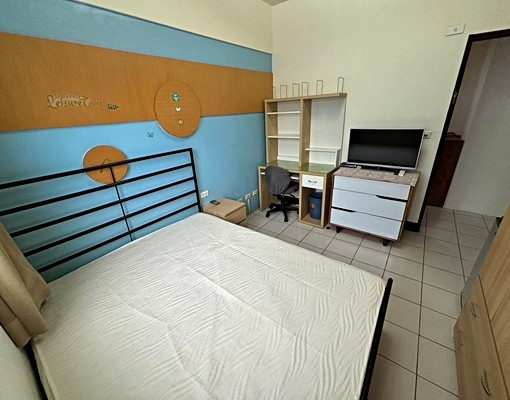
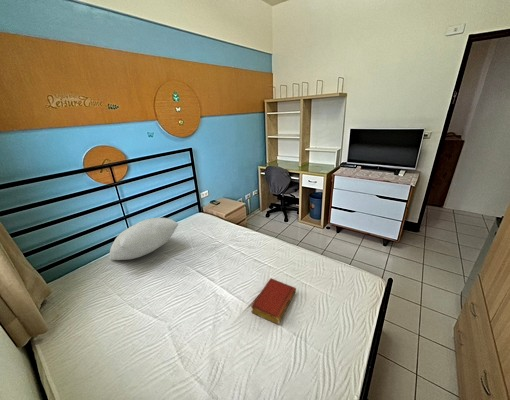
+ book [250,277,297,325]
+ pillow [109,217,179,261]
